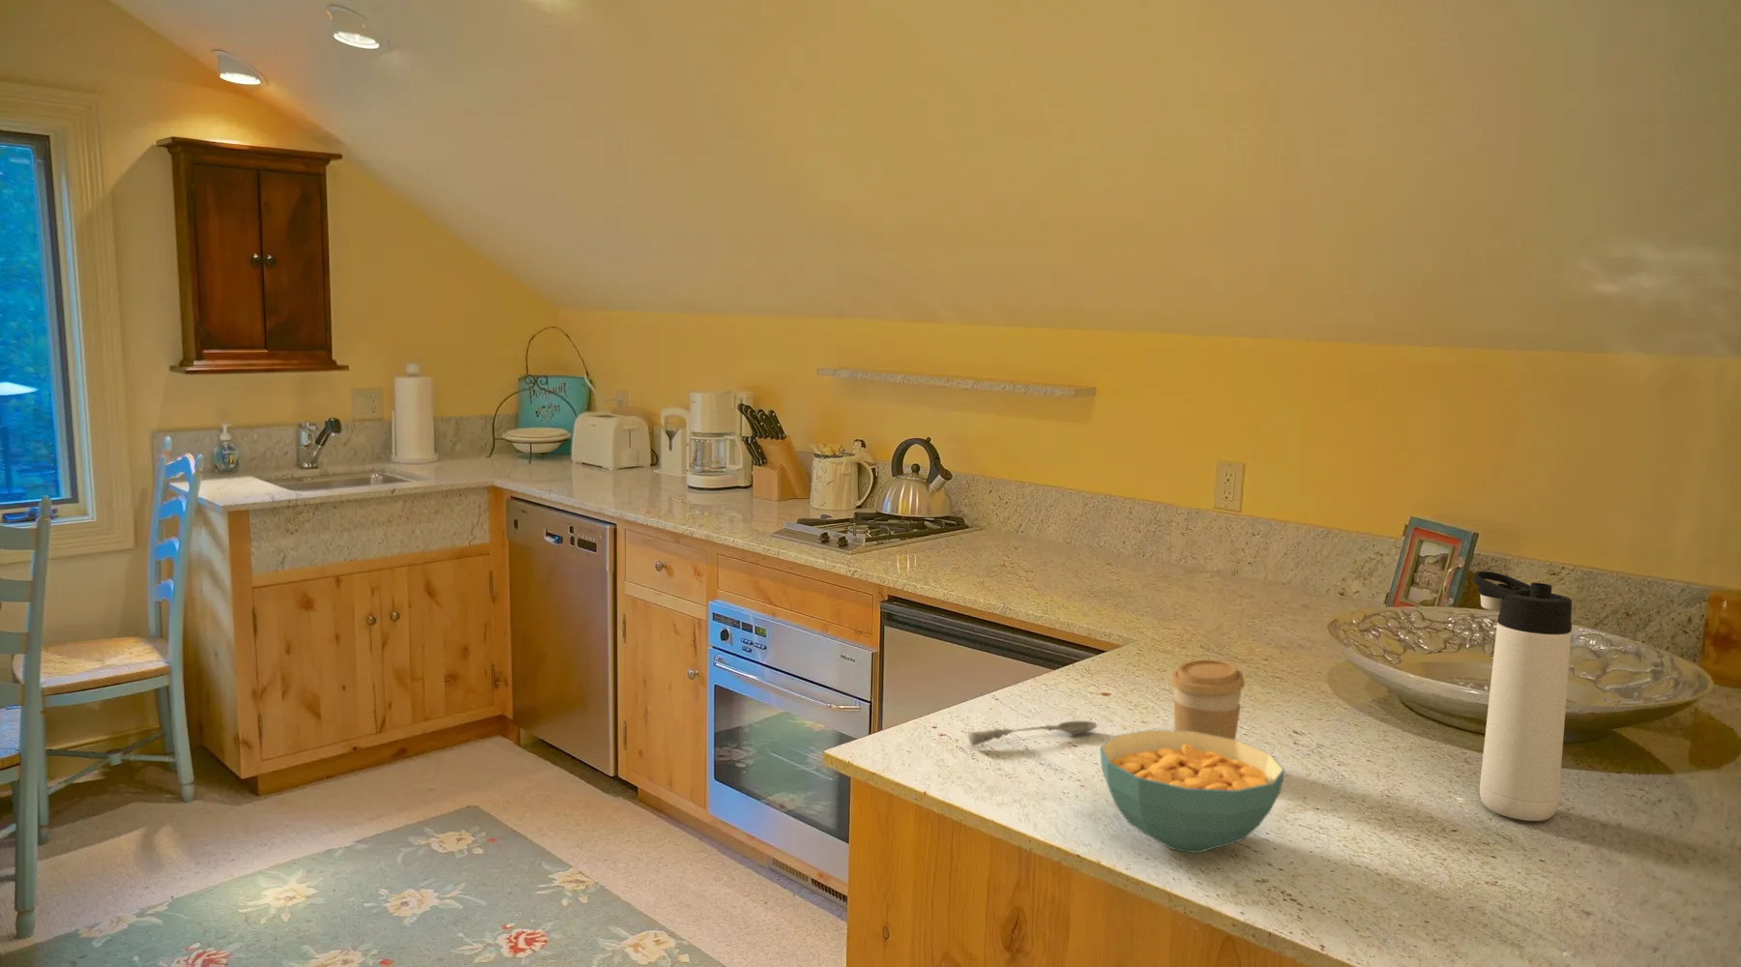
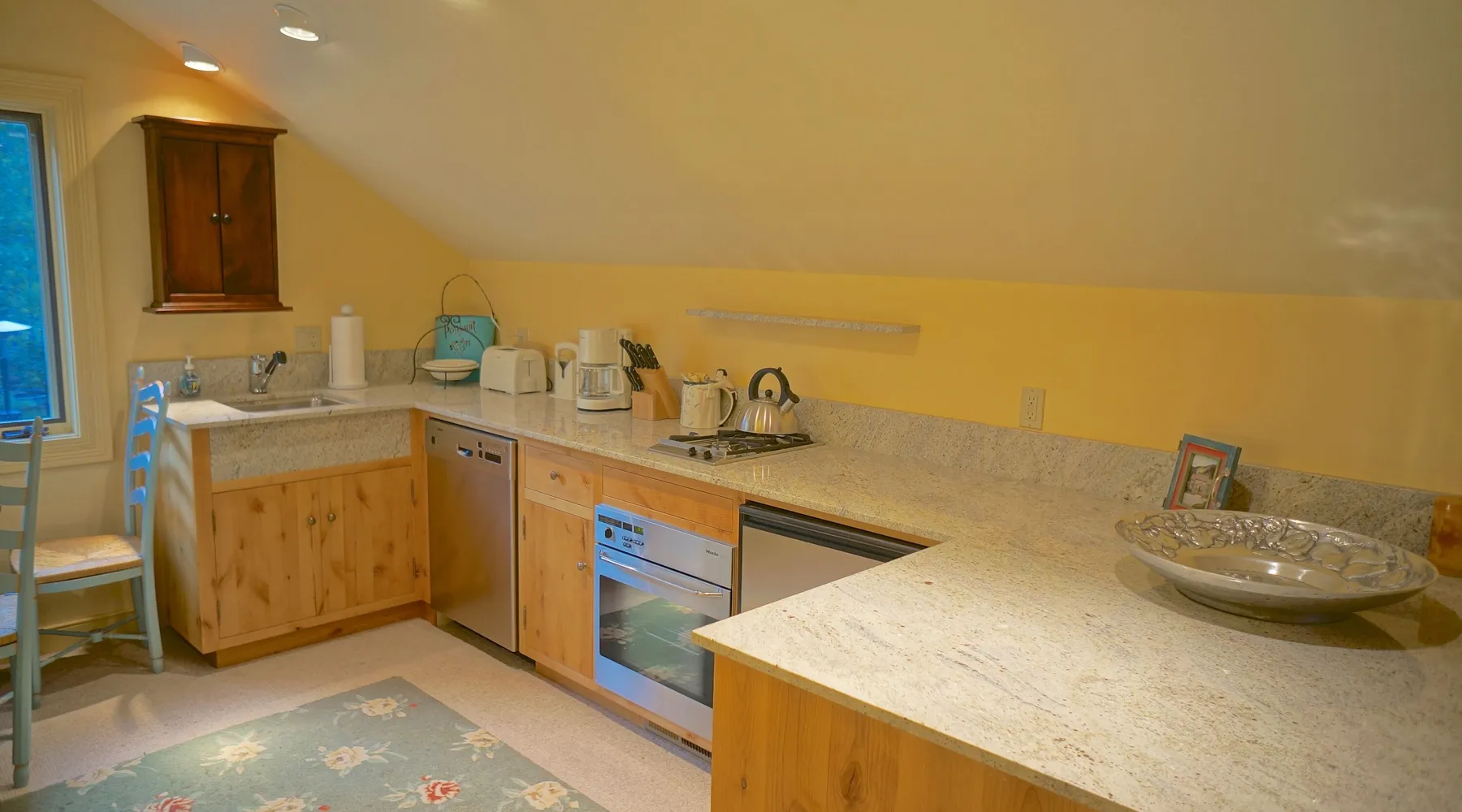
- thermos bottle [1472,570,1573,822]
- soupspoon [967,720,1098,748]
- cereal bowl [1099,729,1286,854]
- coffee cup [1171,659,1246,740]
